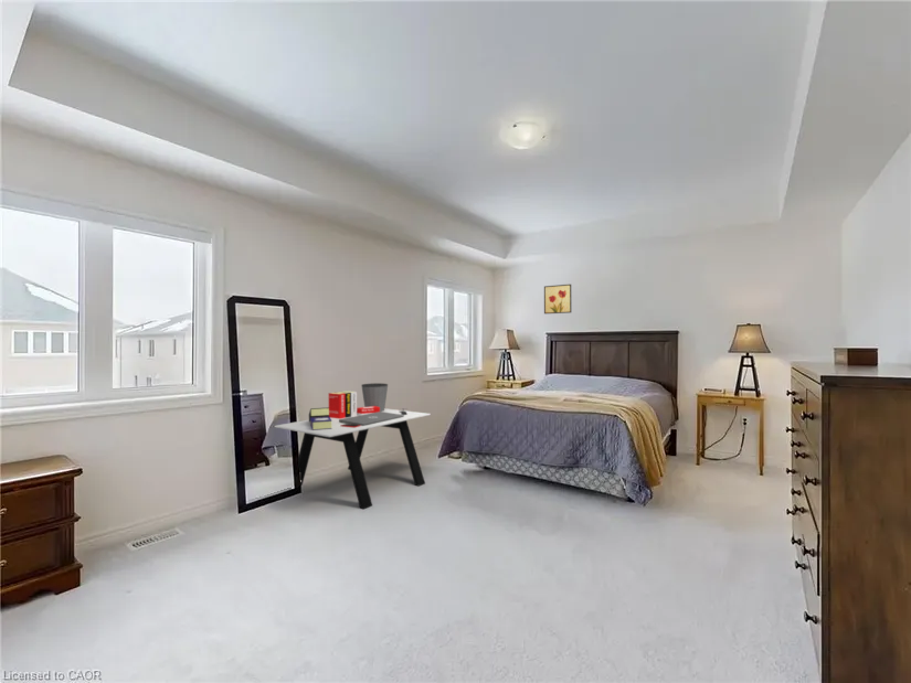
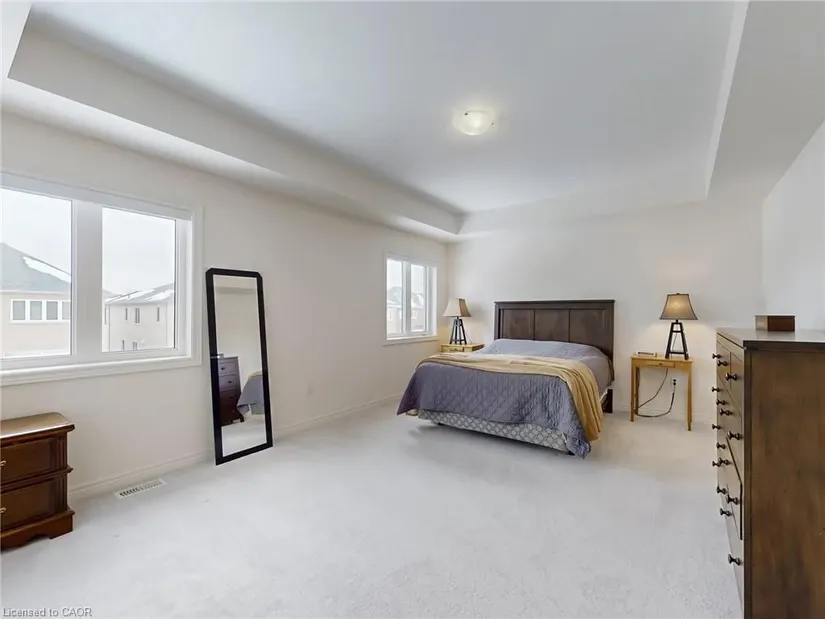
- desk [274,382,432,510]
- wall art [543,284,572,314]
